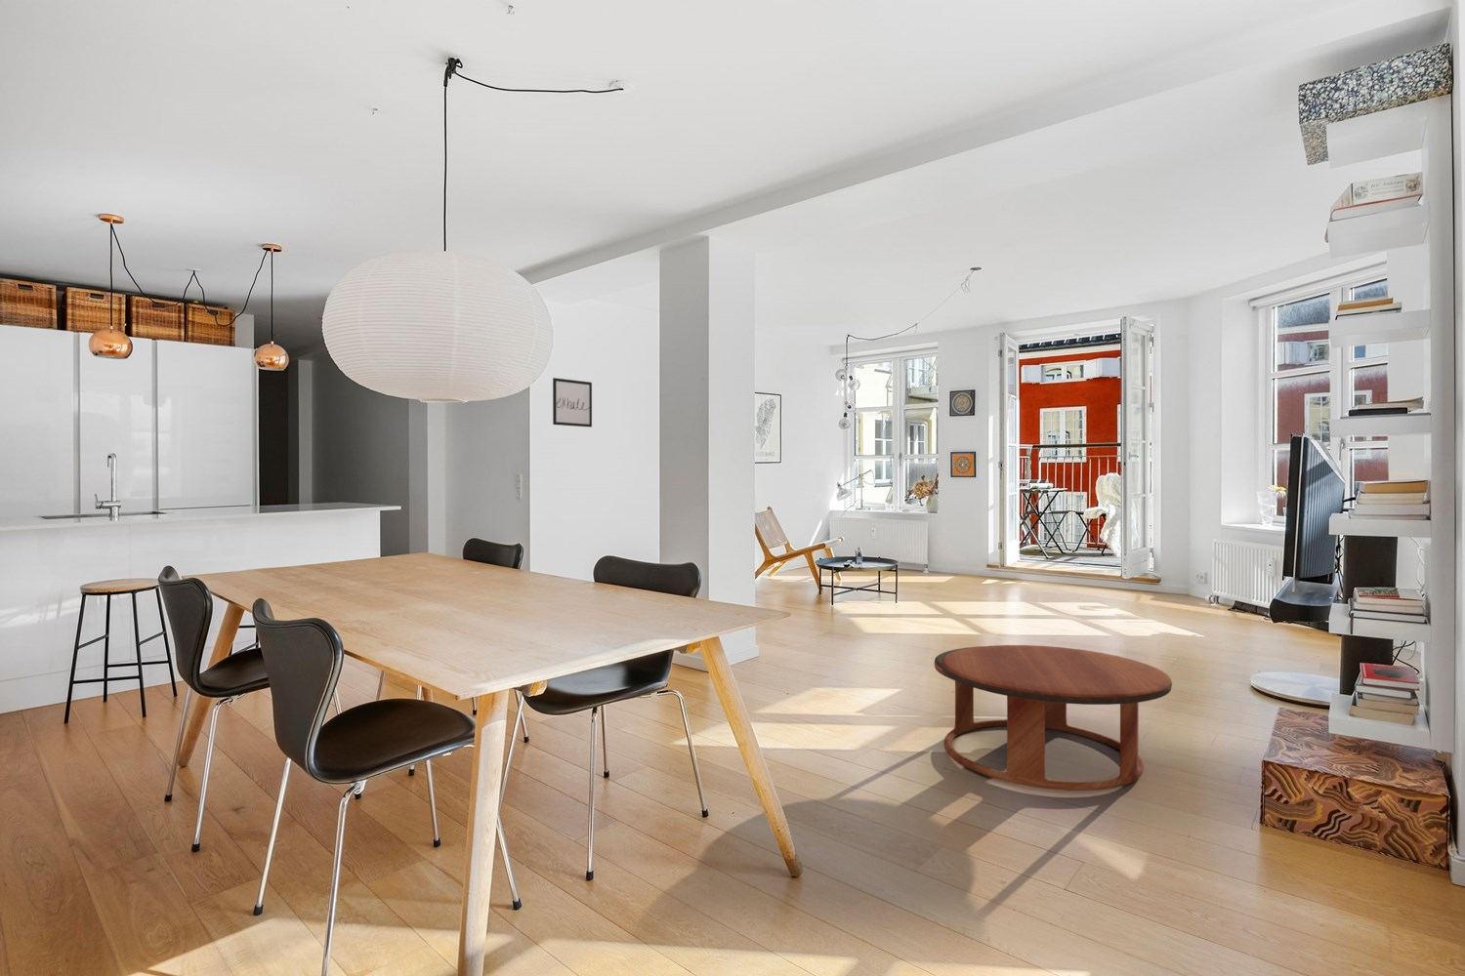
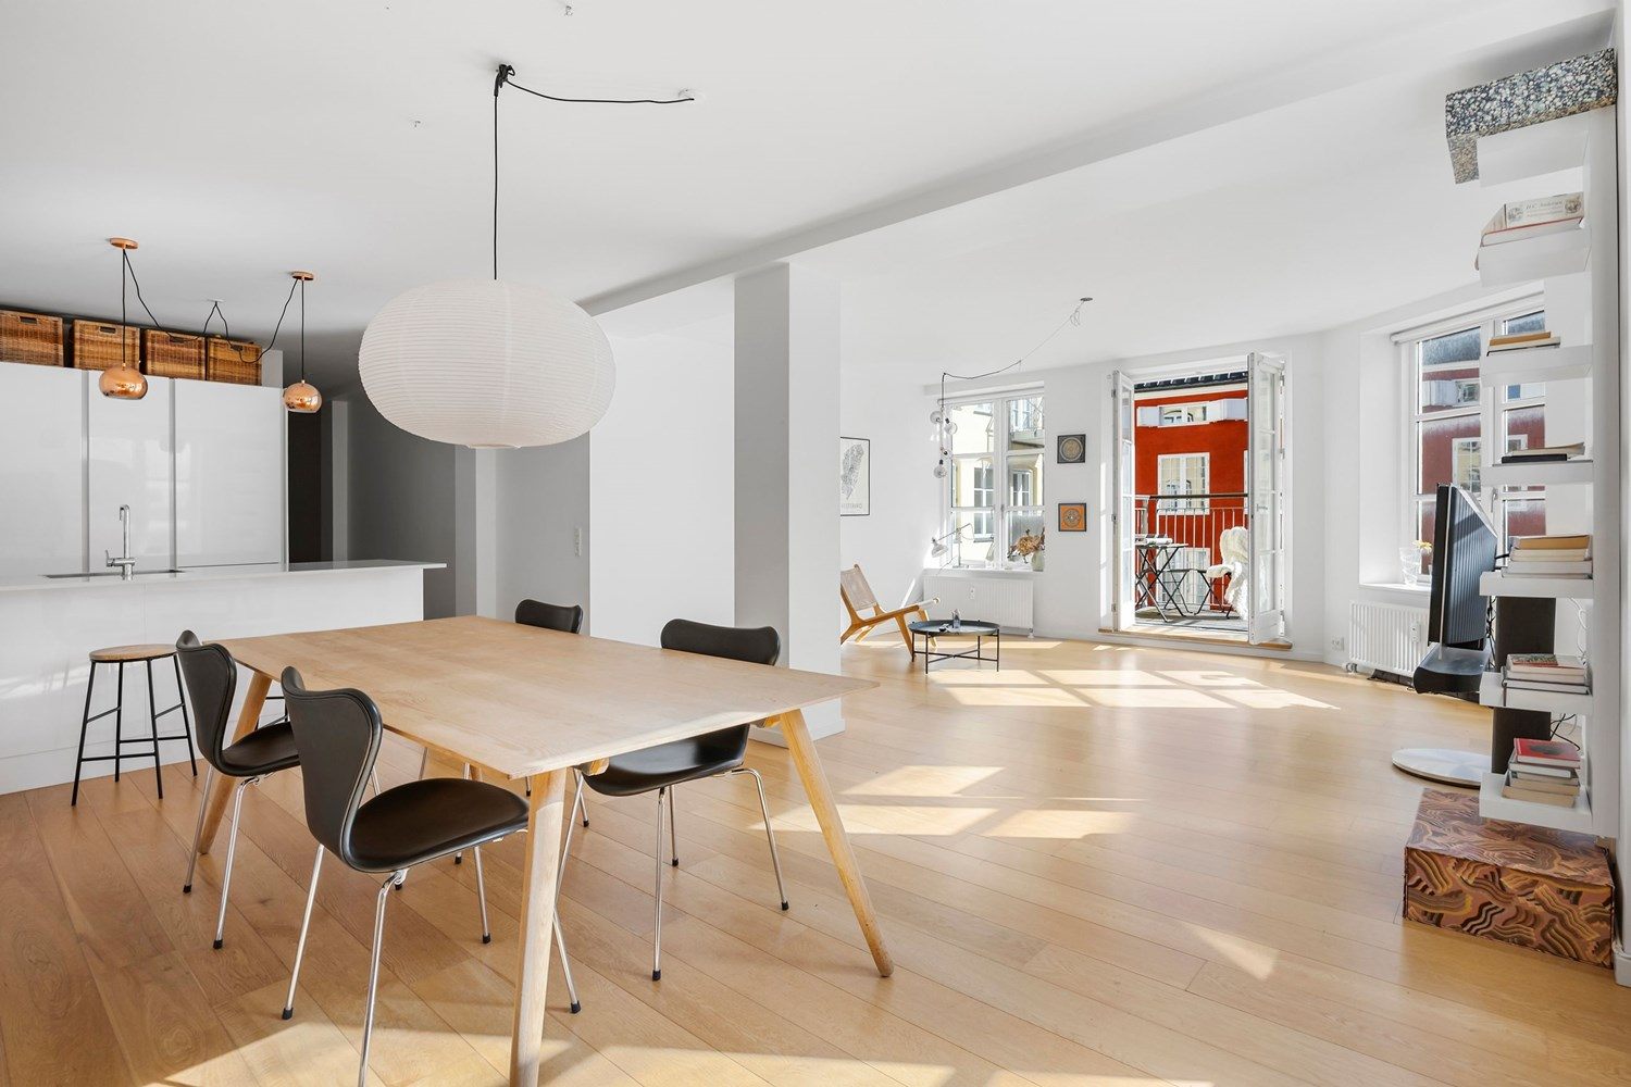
- wall art [552,377,593,428]
- coffee table [934,644,1173,792]
